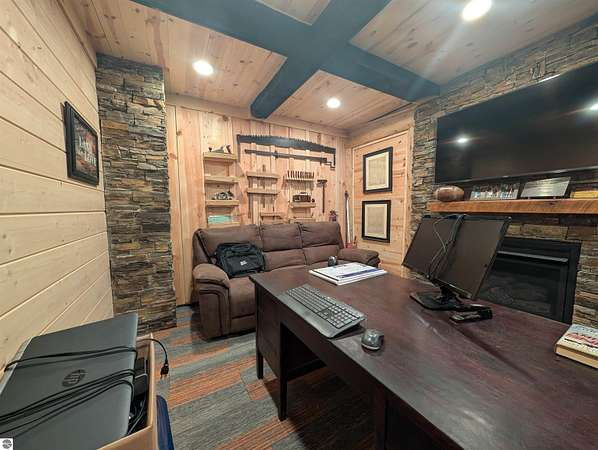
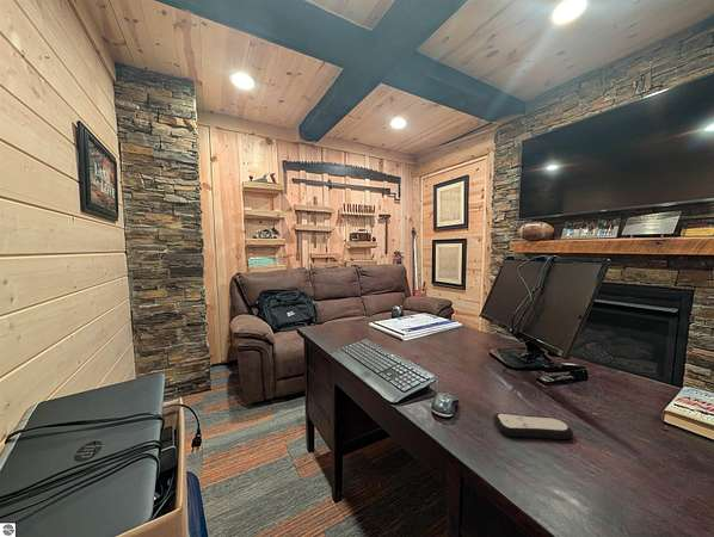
+ remote control [492,412,574,440]
